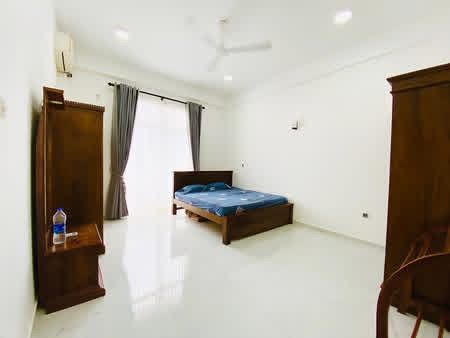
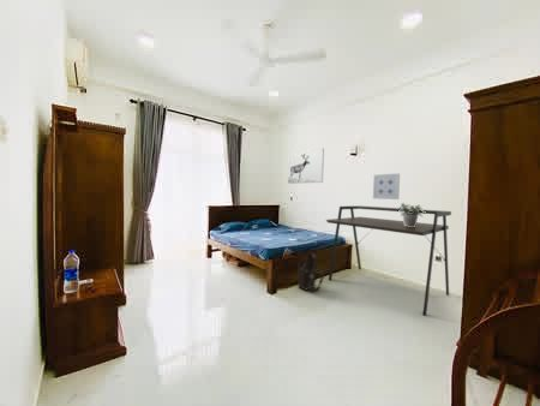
+ wall art [287,148,325,185]
+ desk [325,204,452,317]
+ potted plant [398,202,426,227]
+ wall art [372,172,401,201]
+ shoulder bag [296,251,325,292]
